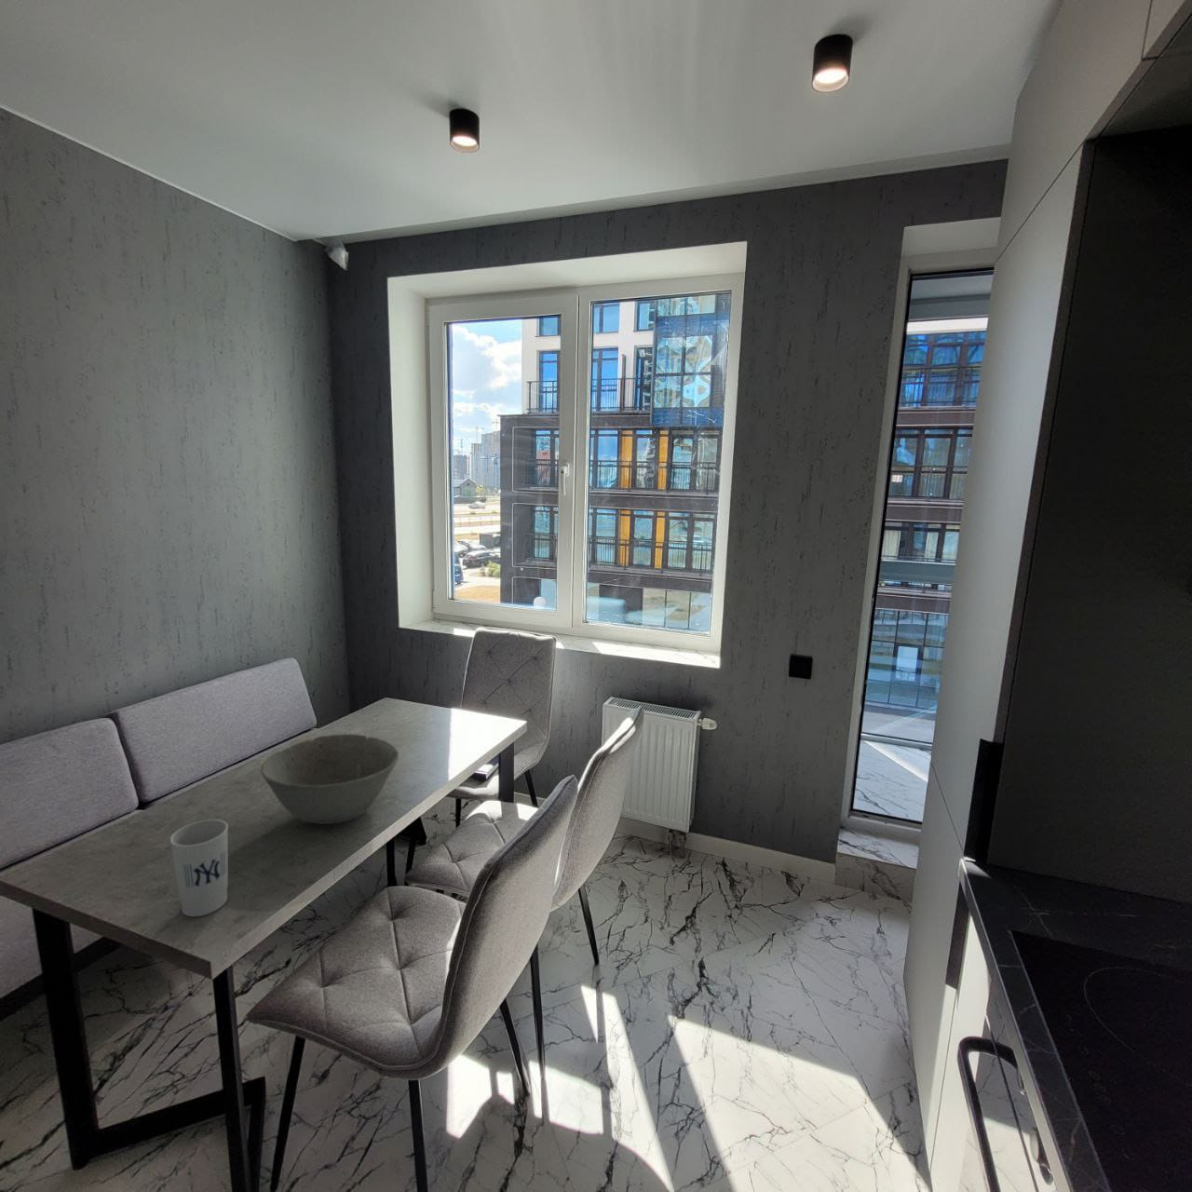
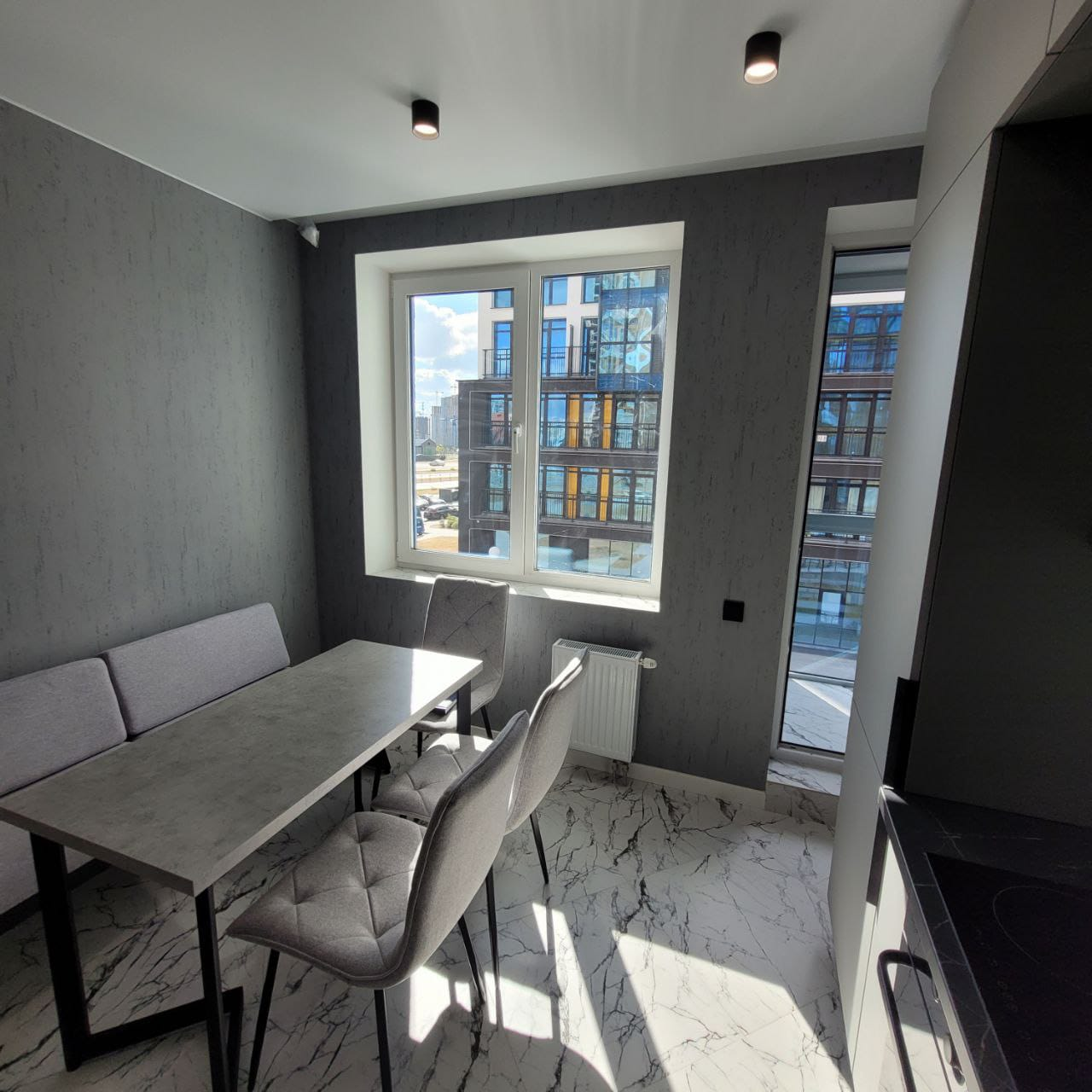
- cup [169,819,229,917]
- bowl [260,732,400,825]
